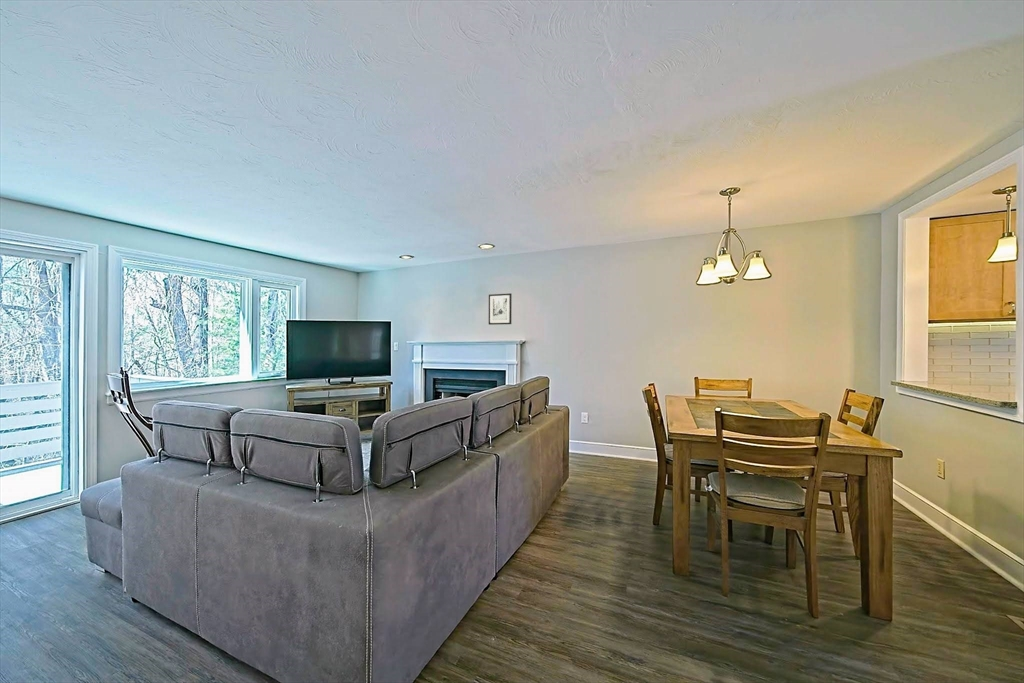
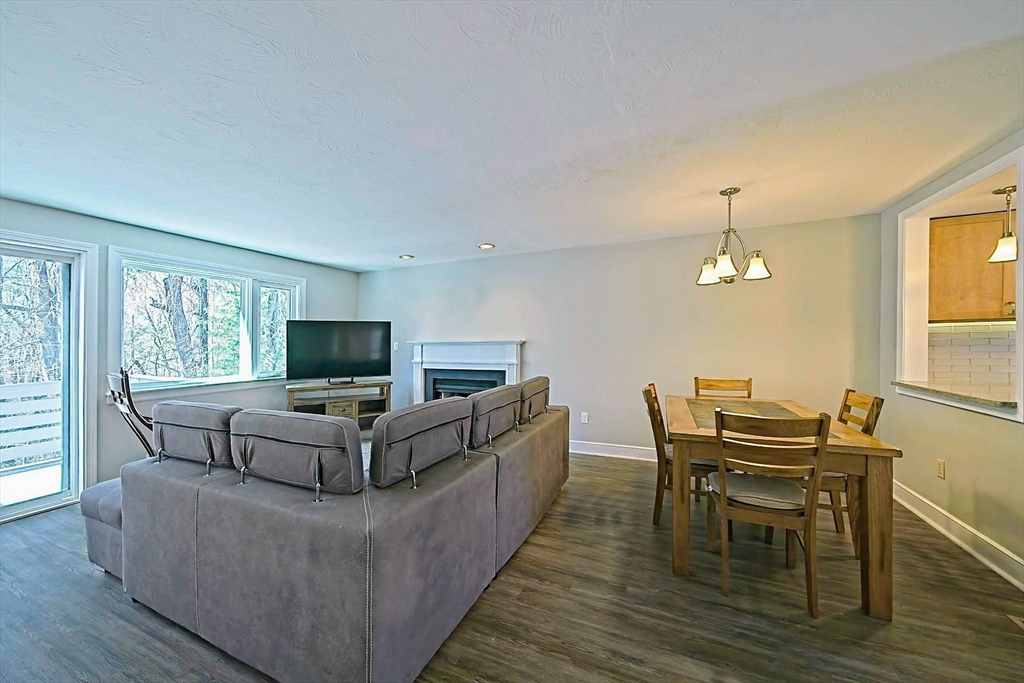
- wall art [488,292,513,326]
